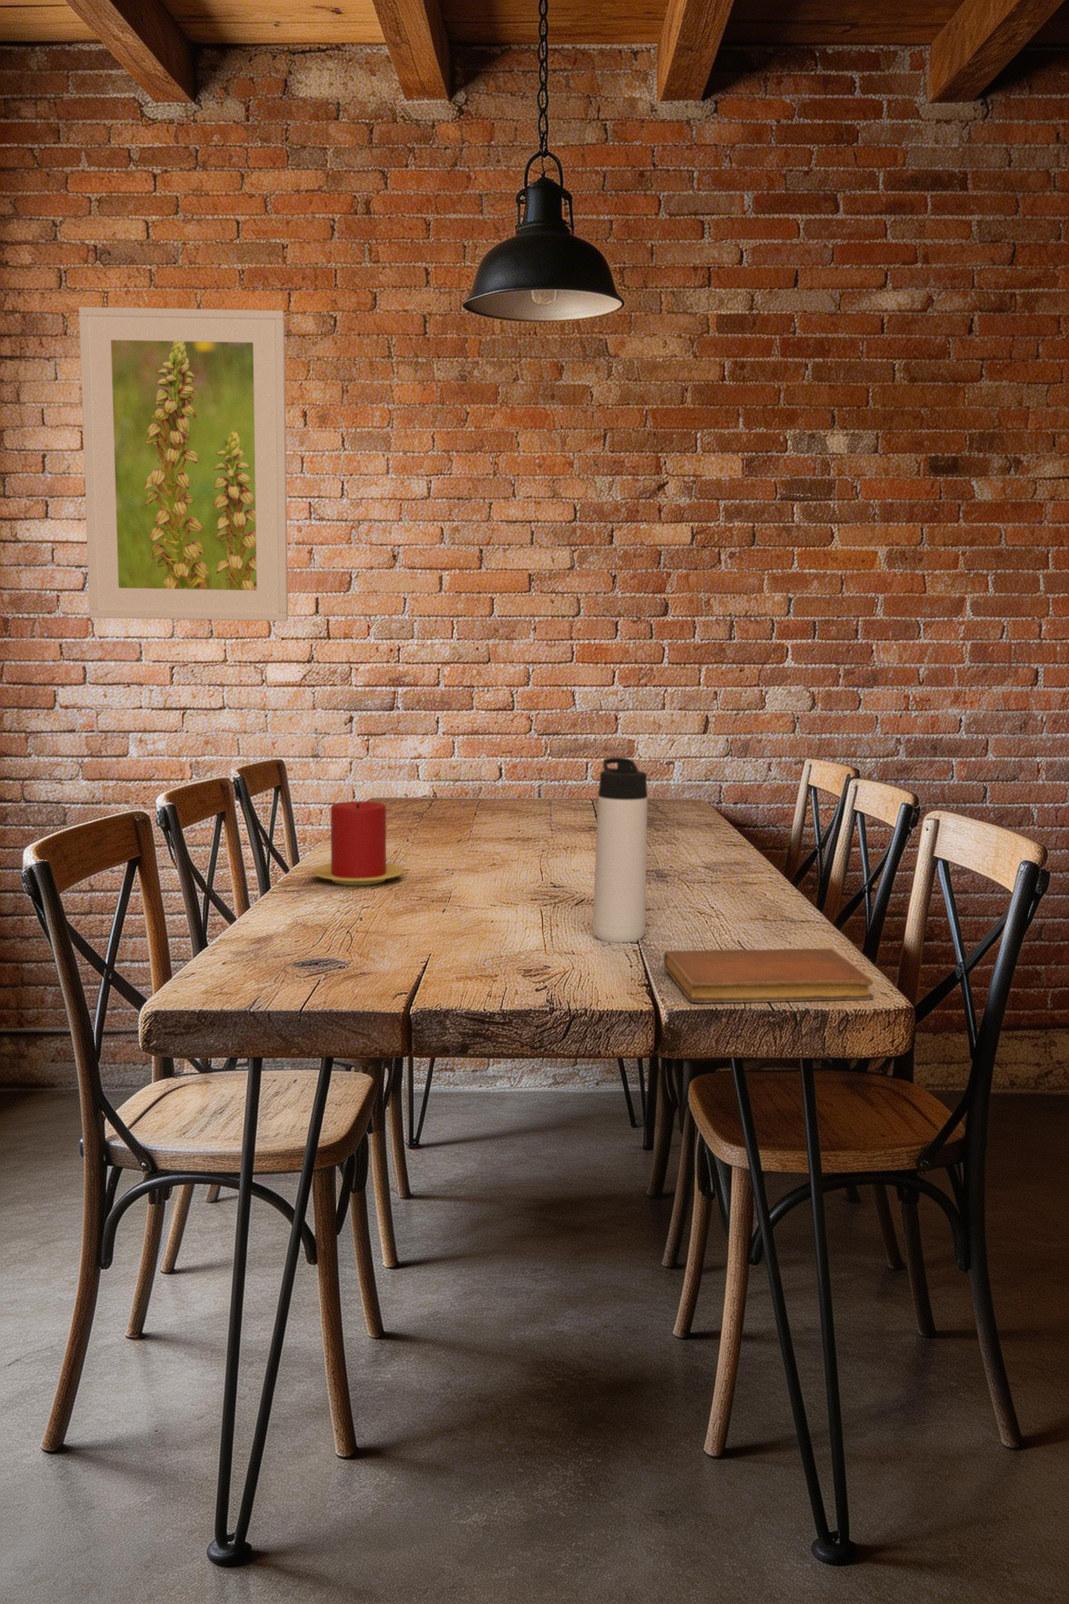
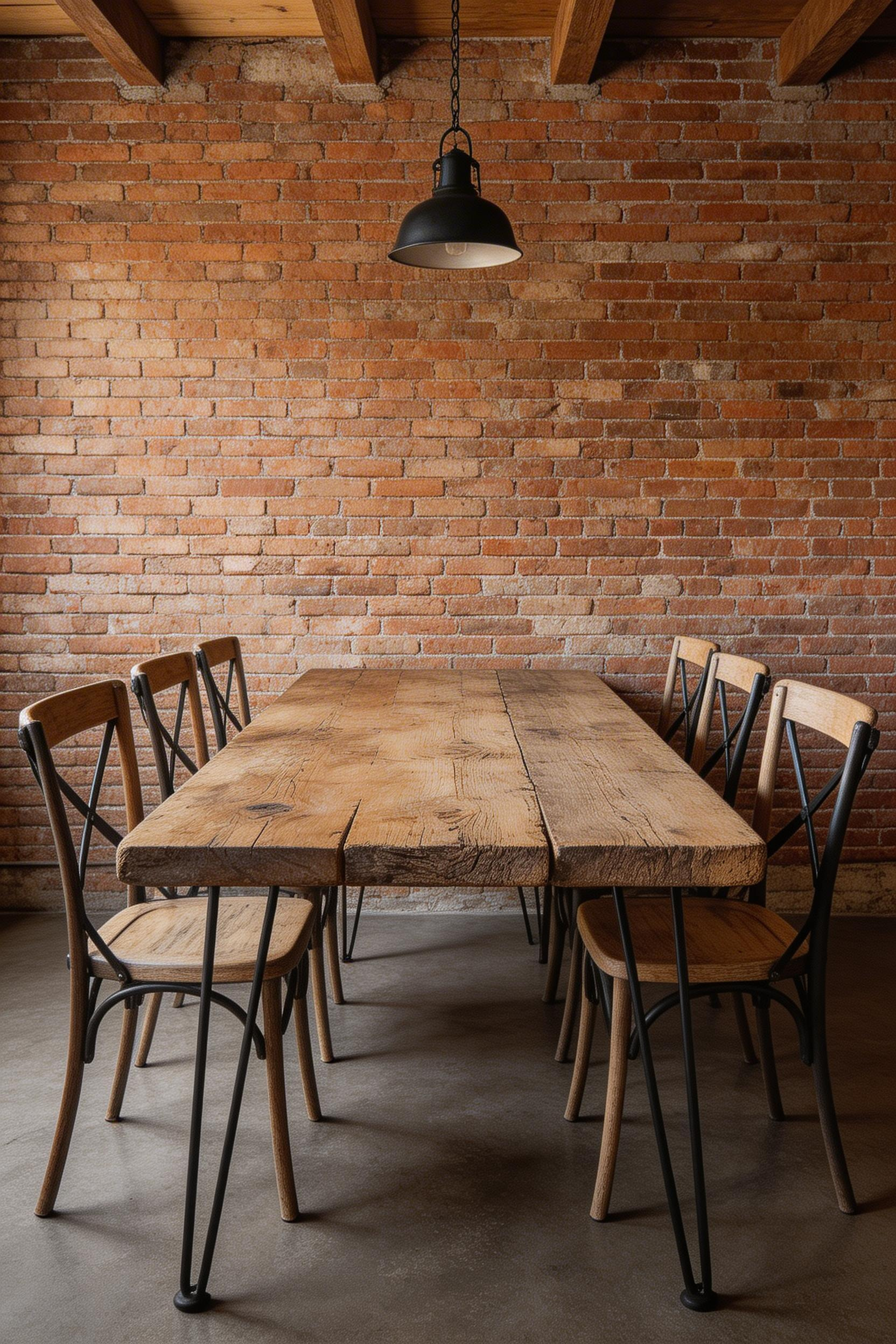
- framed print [79,307,289,622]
- notebook [663,948,873,1004]
- thermos bottle [592,757,648,943]
- candle [313,801,404,886]
